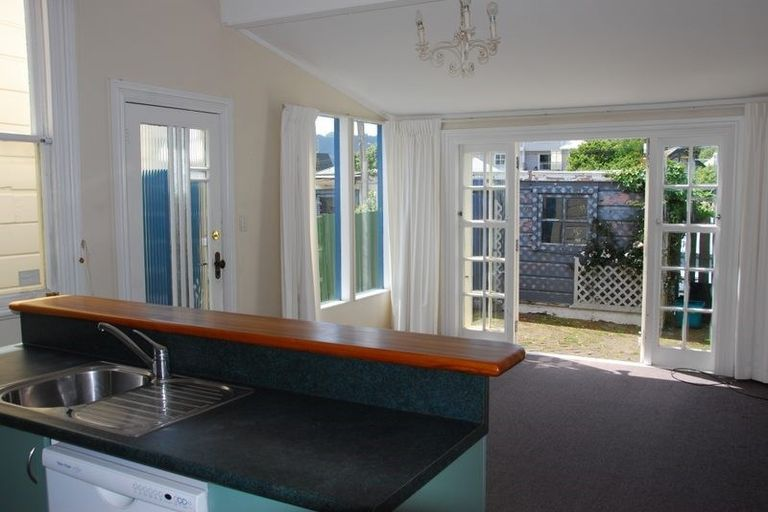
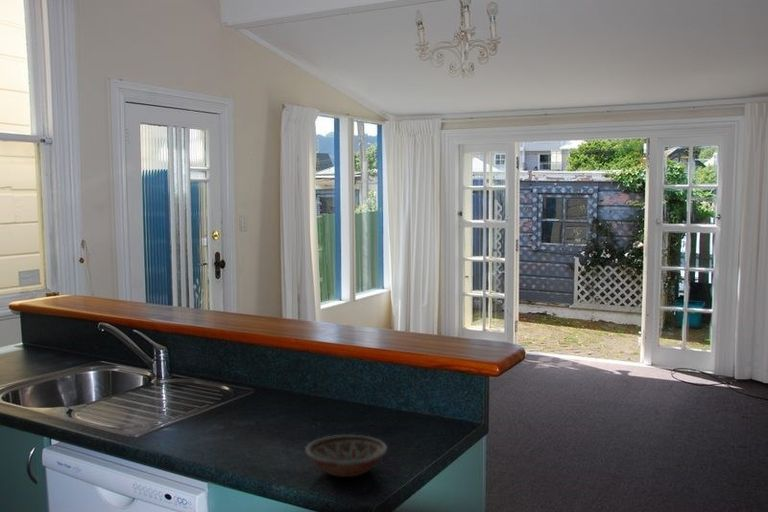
+ bowl [304,434,388,478]
